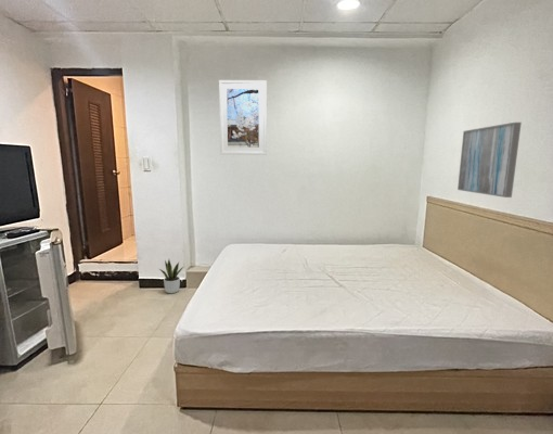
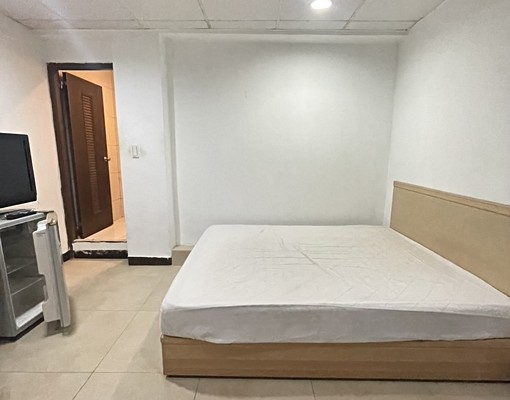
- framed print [218,79,268,156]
- wall art [456,122,523,199]
- potted plant [158,259,184,294]
